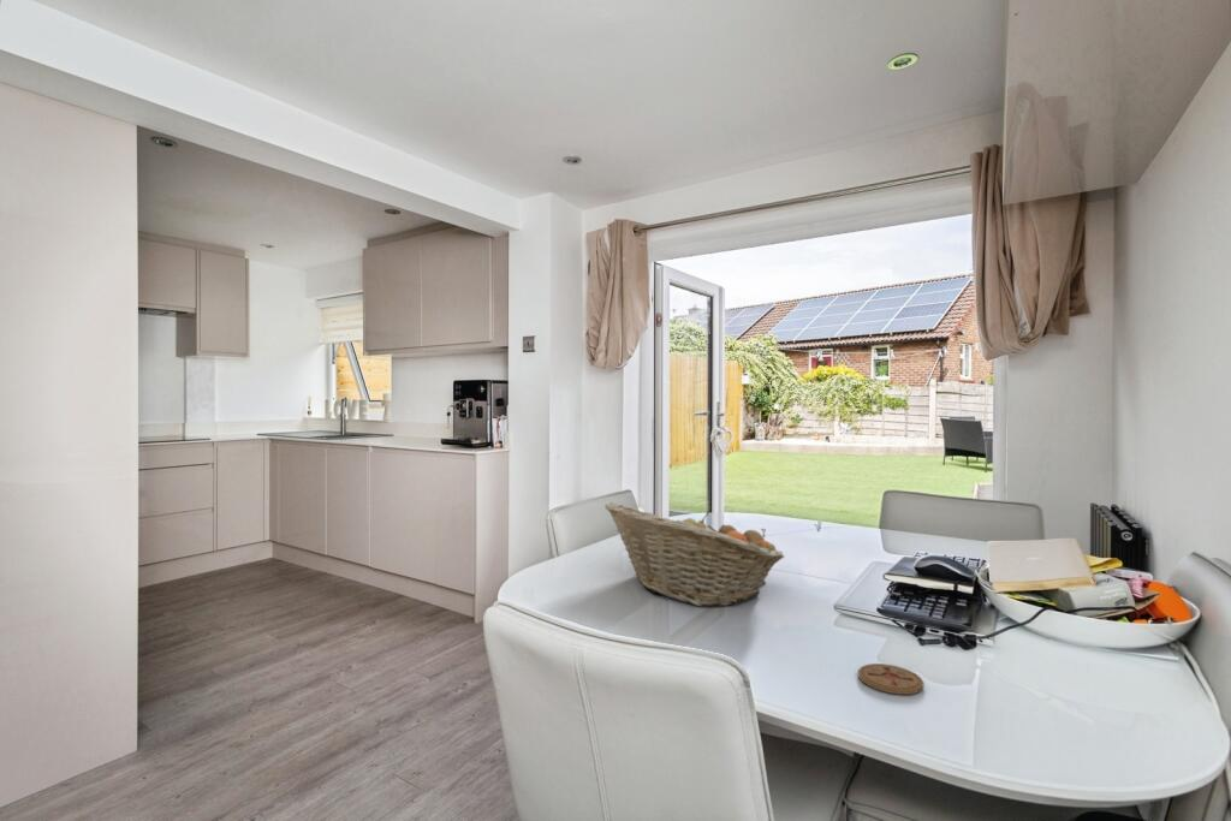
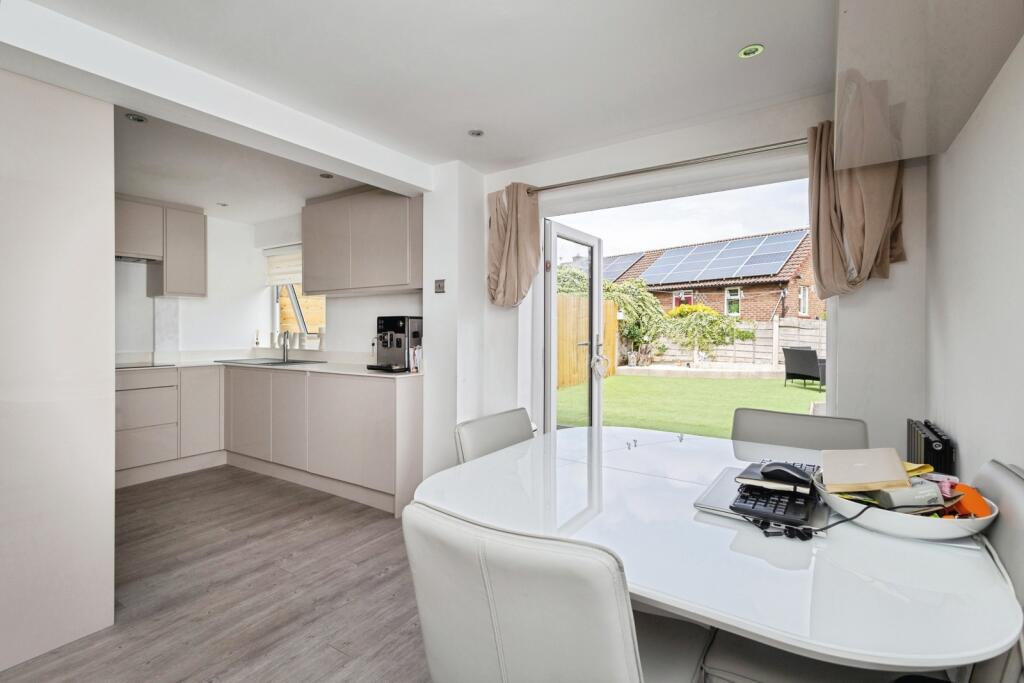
- coaster [857,662,924,696]
- fruit basket [605,501,785,607]
